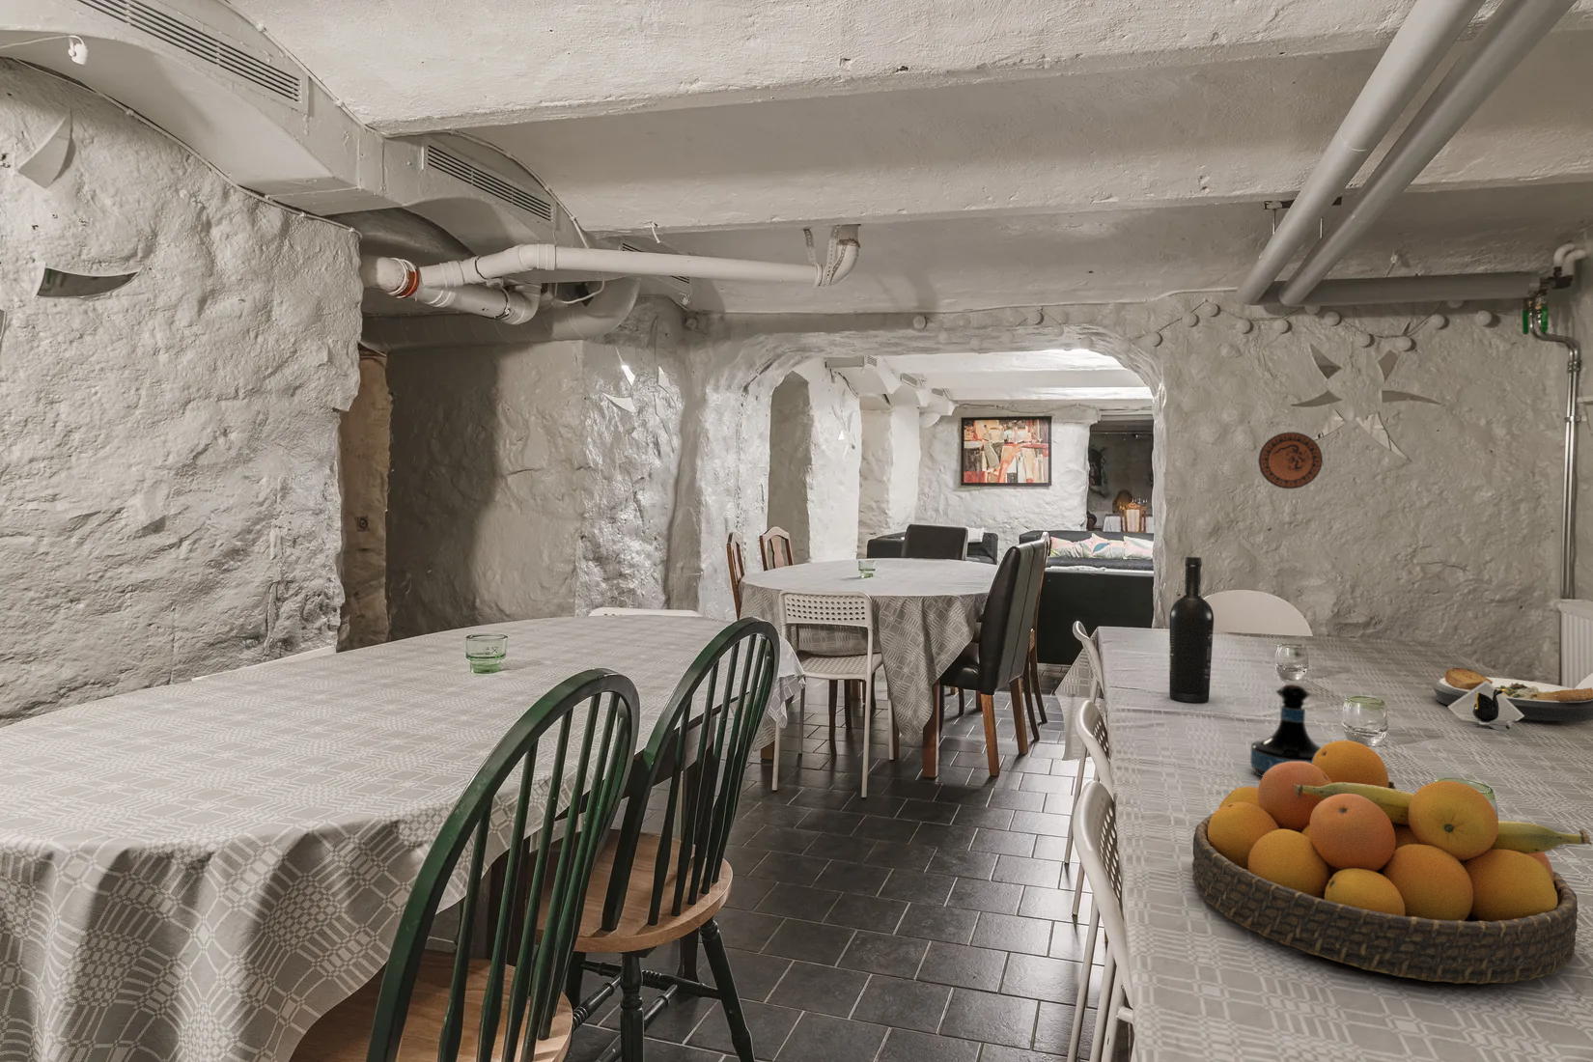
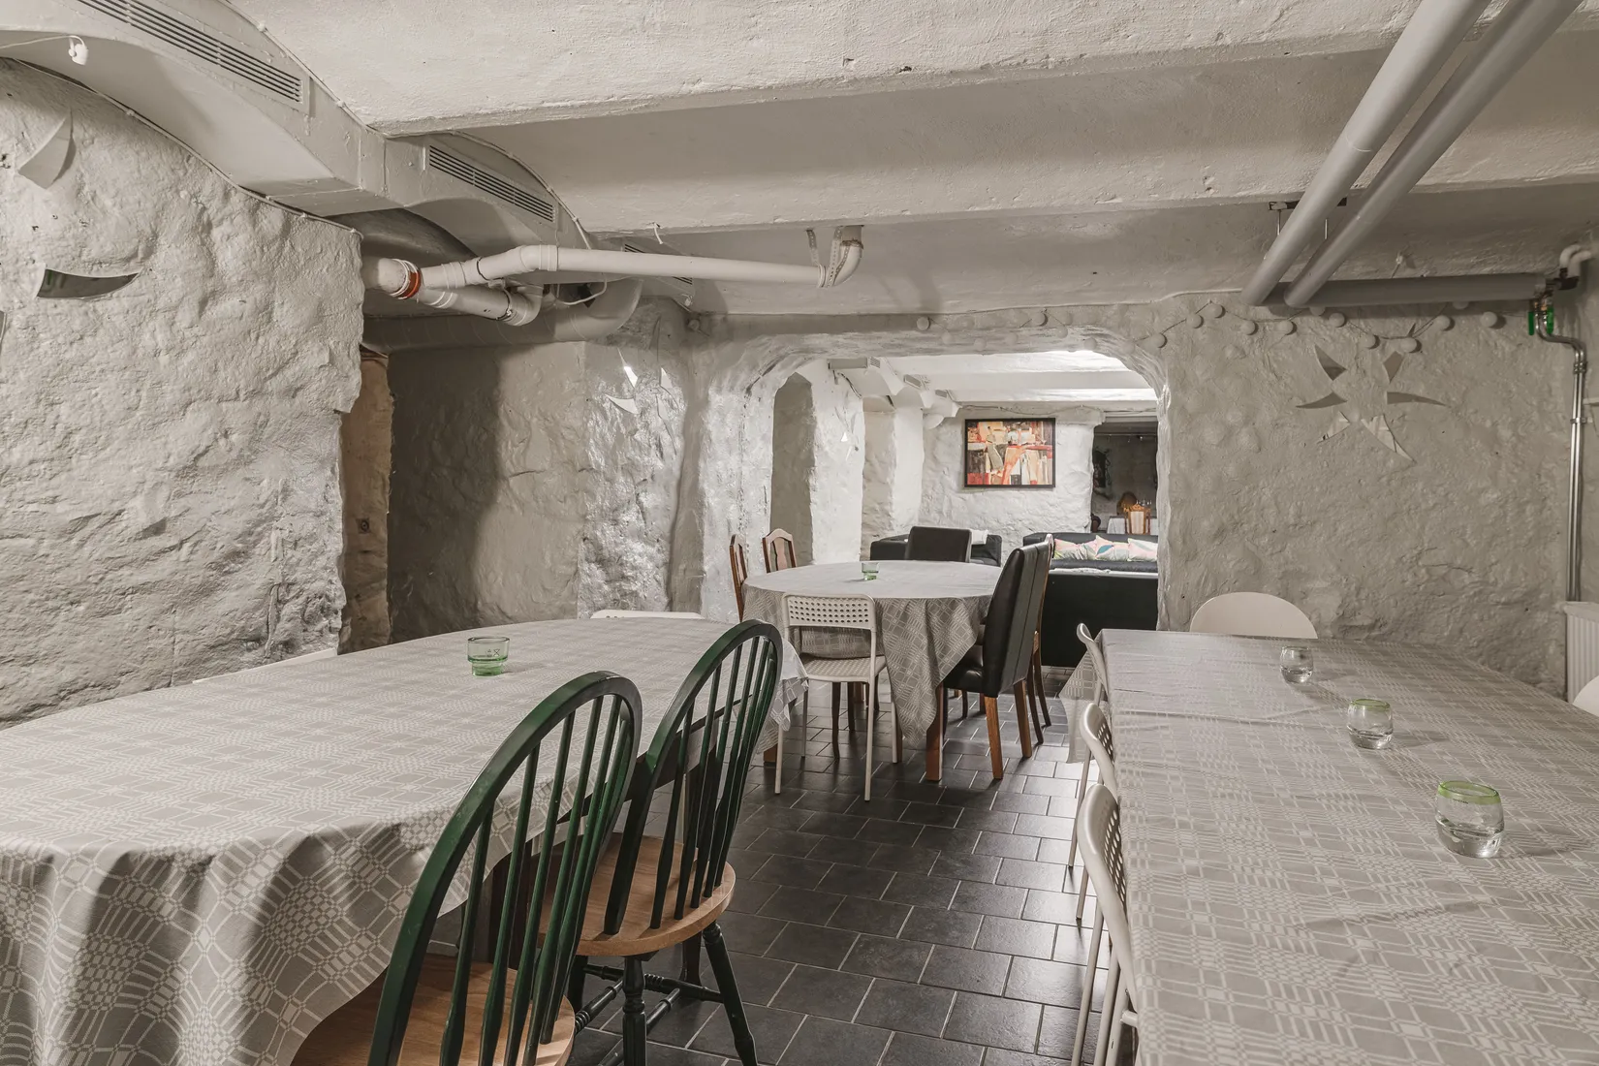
- wine bottle [1169,556,1215,705]
- fruit bowl [1191,740,1593,985]
- tequila bottle [1249,684,1323,779]
- candle [1447,680,1523,732]
- plate [1432,667,1593,722]
- decorative plate [1258,431,1324,490]
